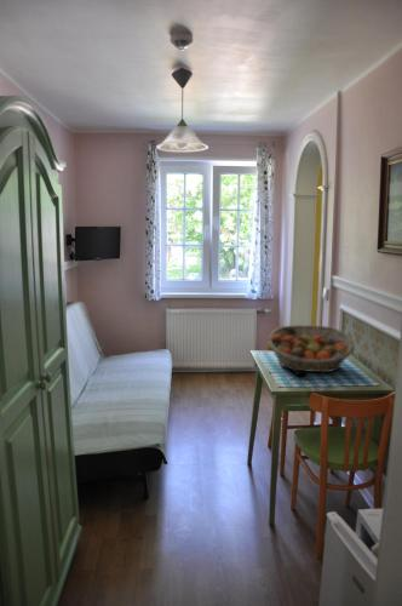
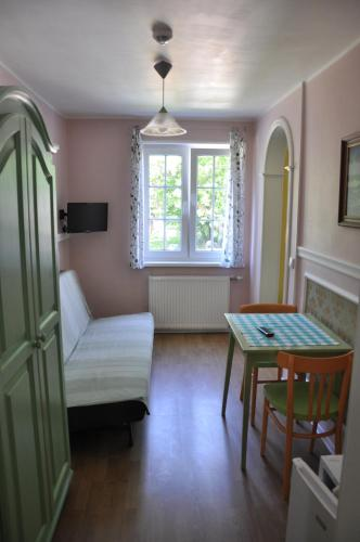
- fruit basket [266,324,356,373]
